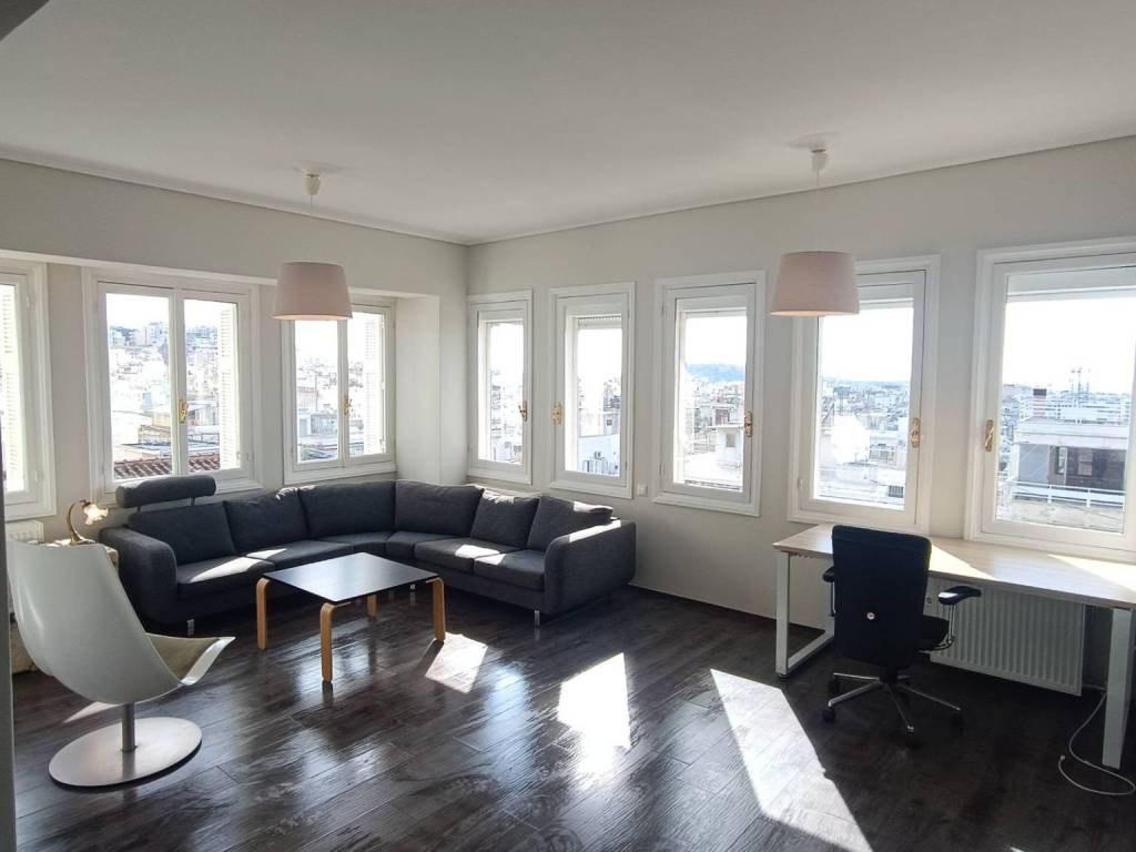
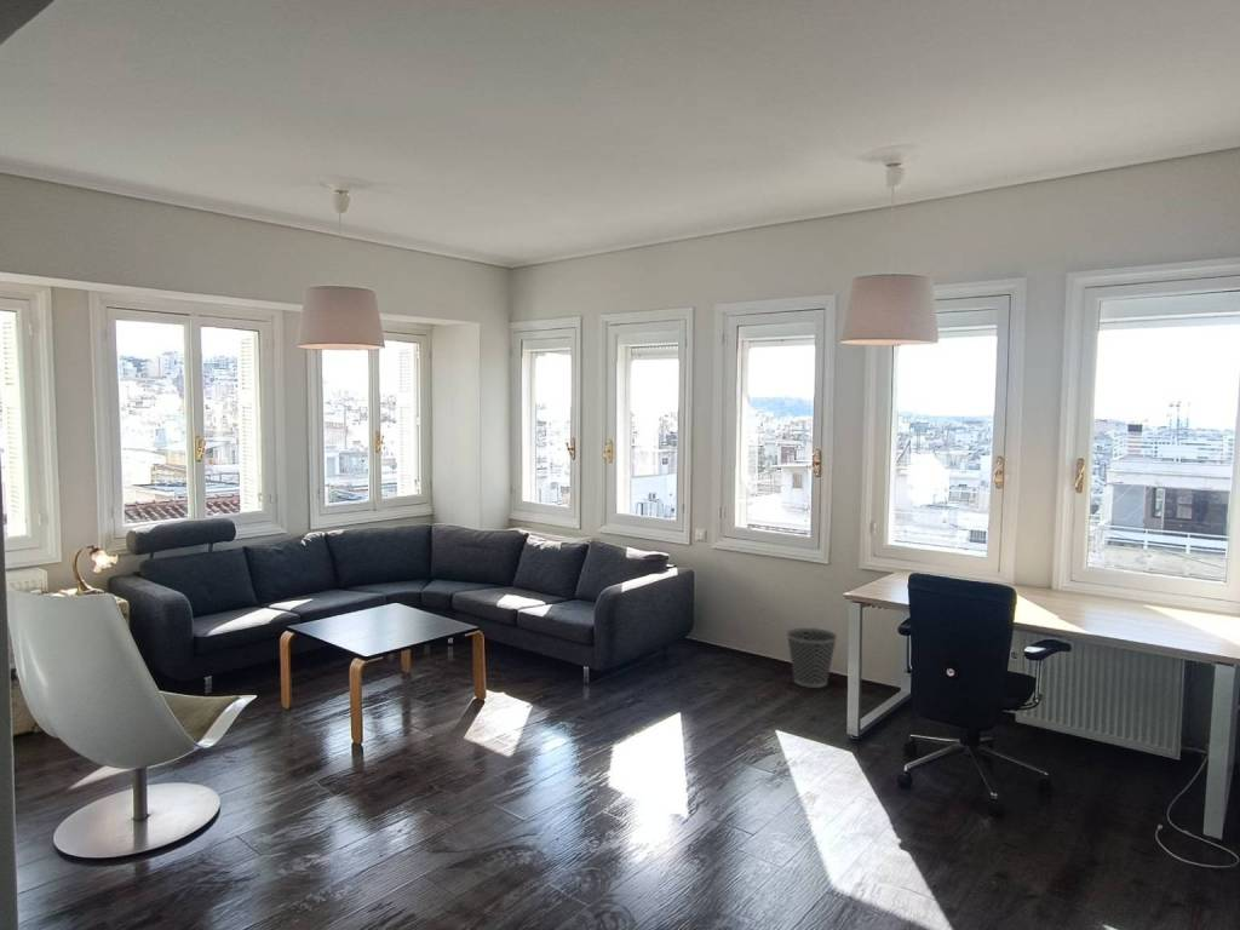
+ wastebasket [785,627,838,689]
